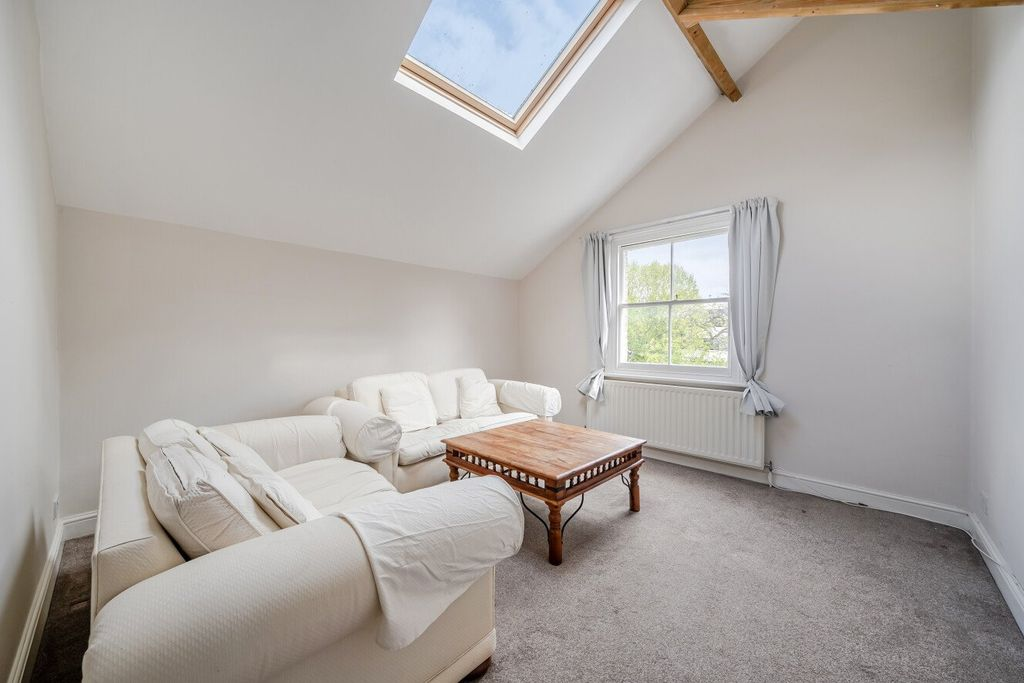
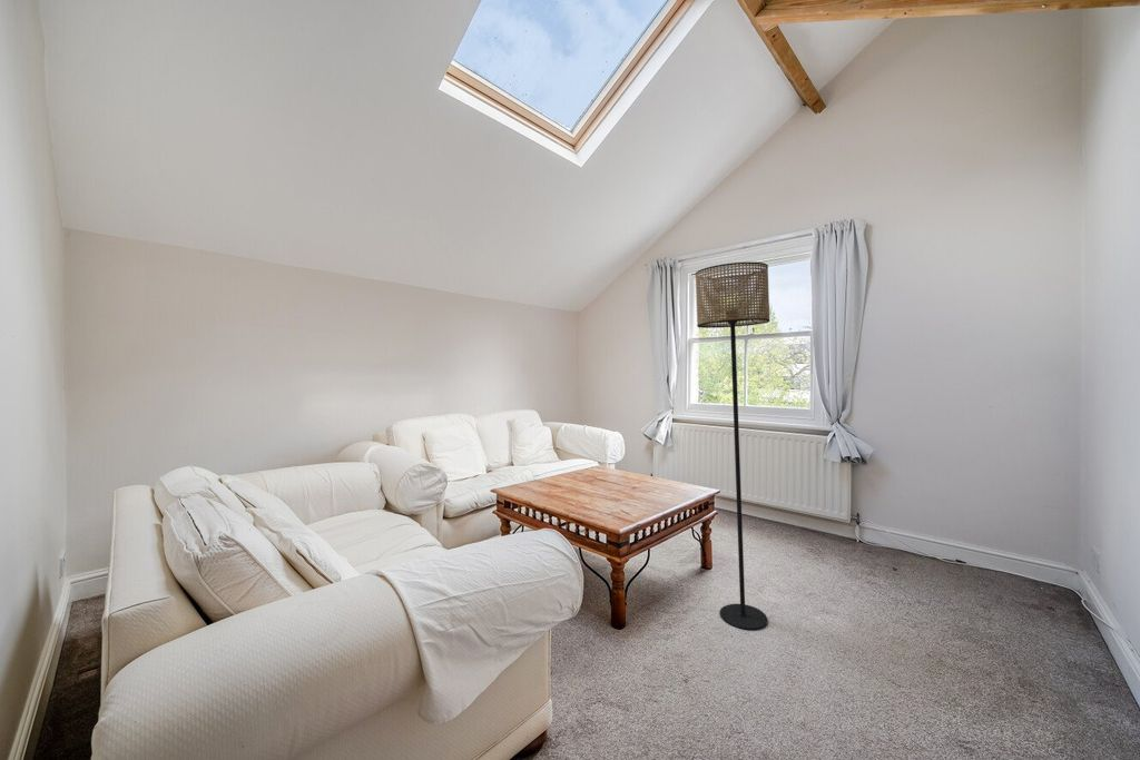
+ floor lamp [695,260,772,631]
